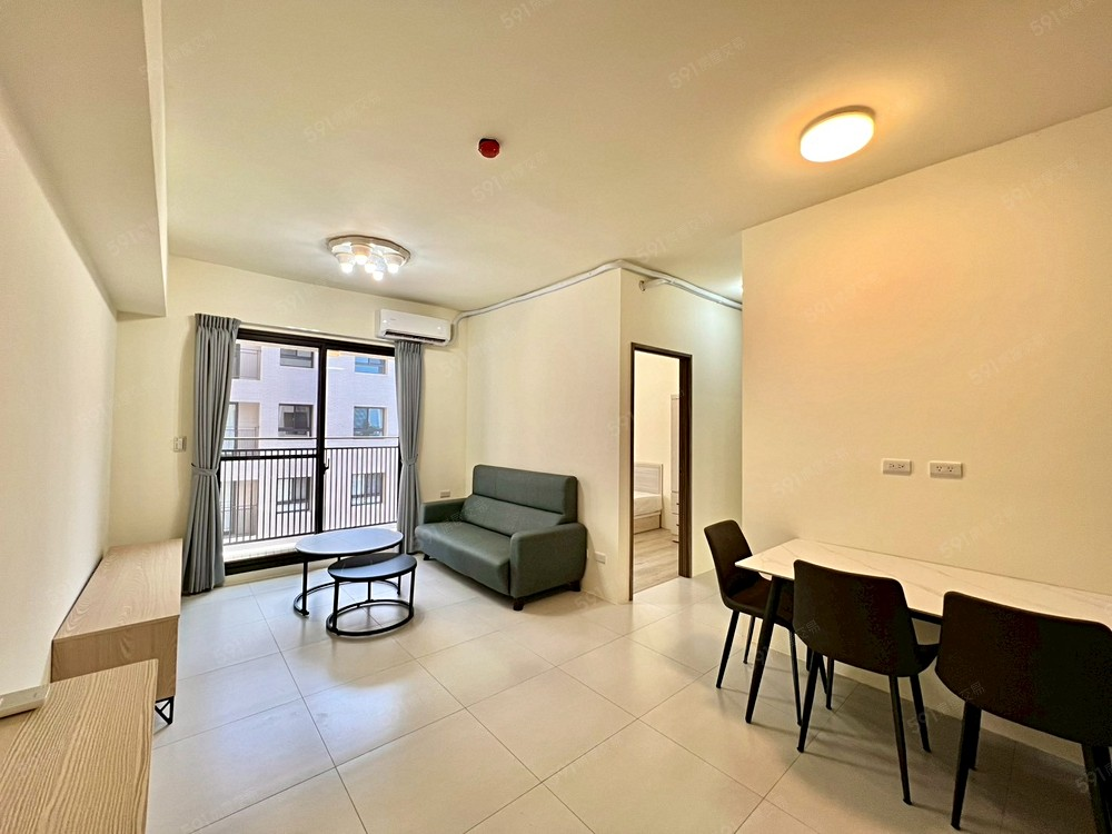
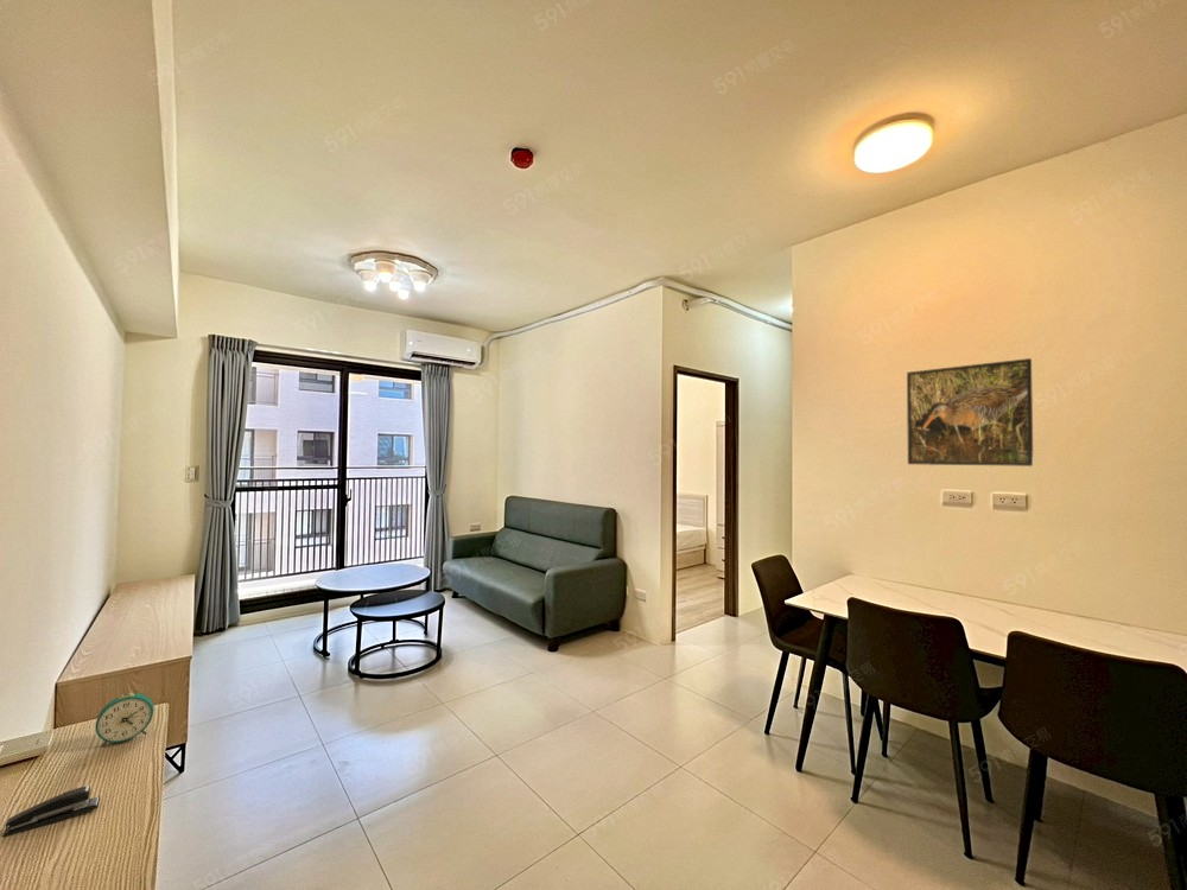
+ alarm clock [94,692,155,748]
+ stapler [1,784,101,839]
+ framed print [906,357,1034,468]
